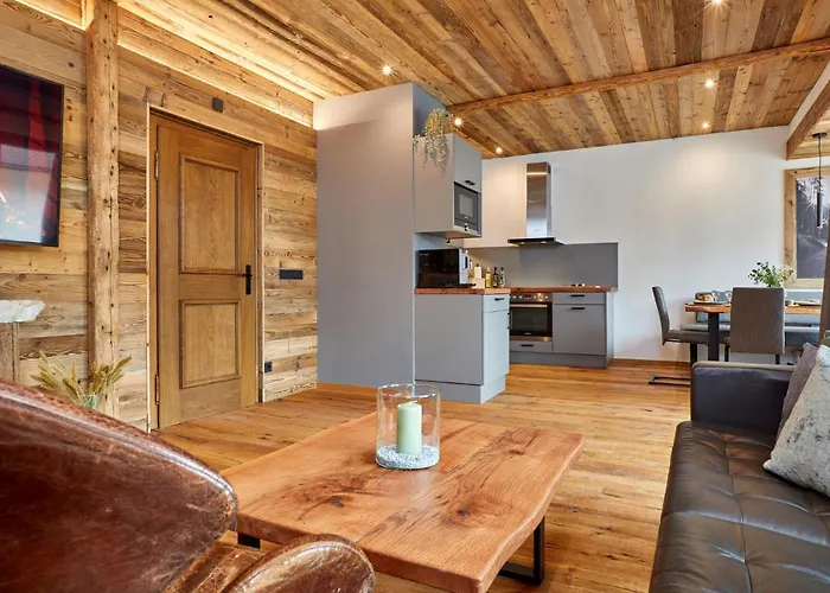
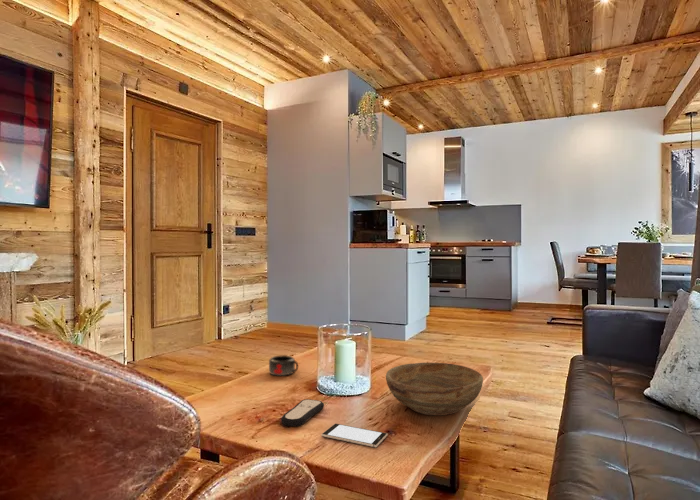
+ mug [268,354,299,377]
+ bowl [385,362,484,416]
+ remote control [280,398,325,427]
+ smartphone [320,422,389,448]
